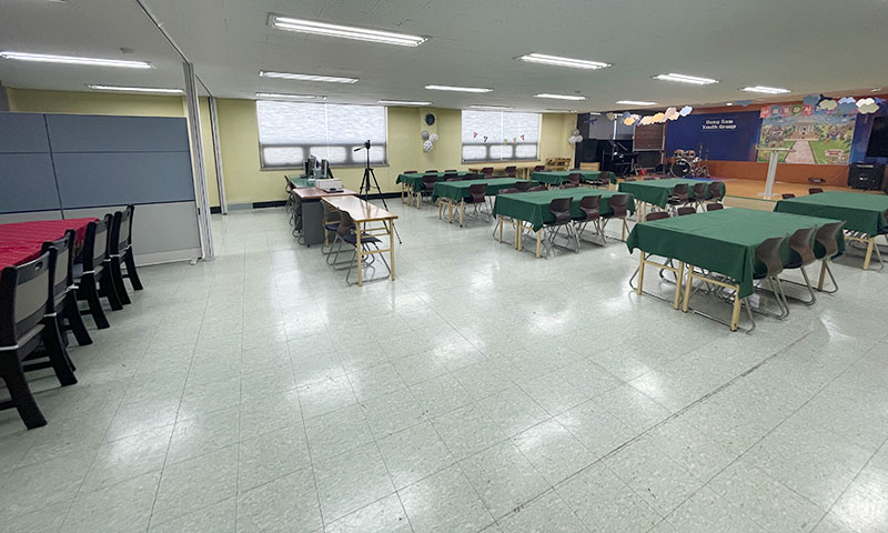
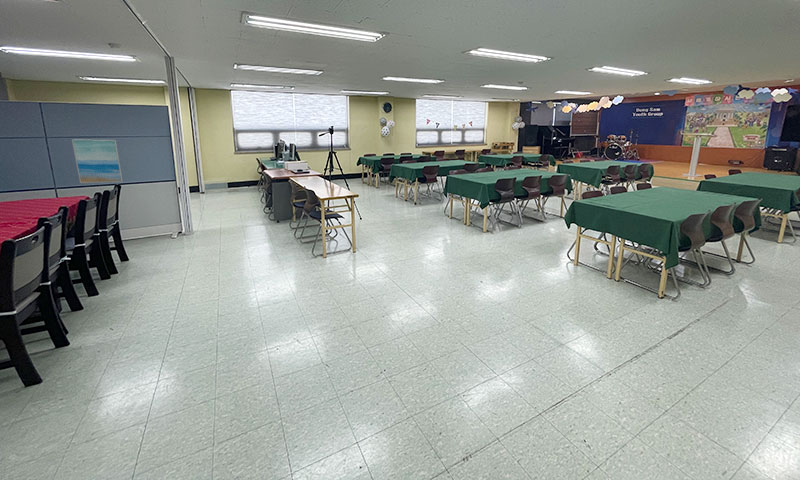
+ wall art [71,138,124,184]
